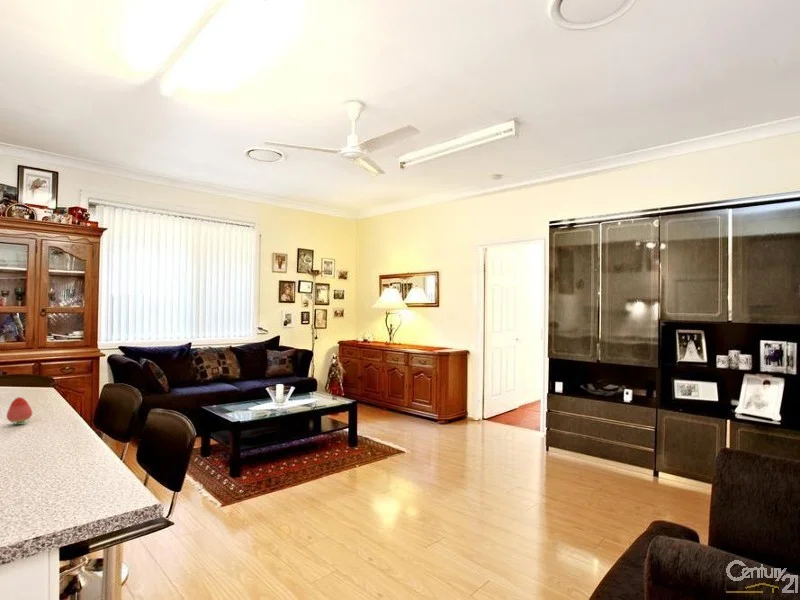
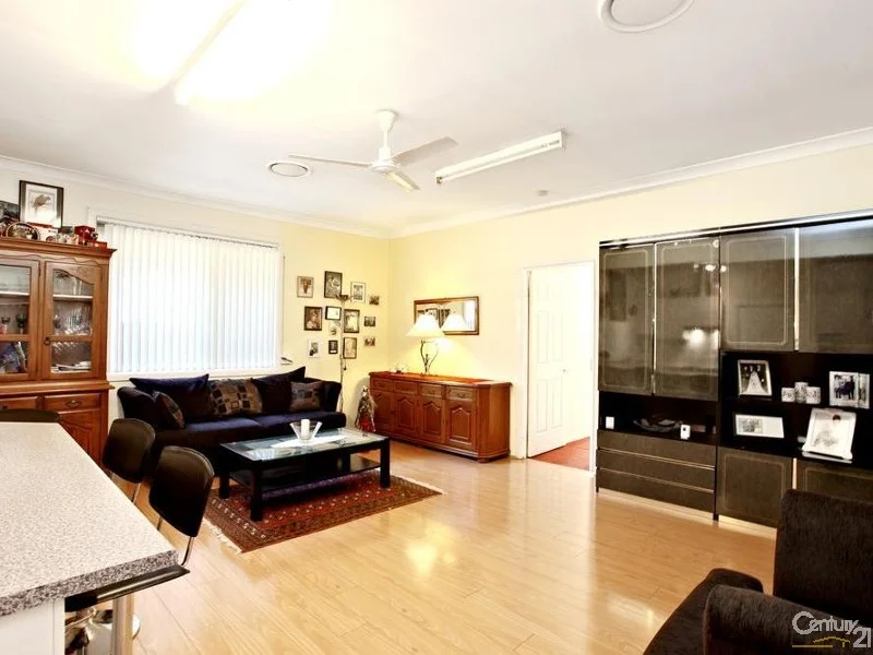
- fruit [5,396,33,426]
